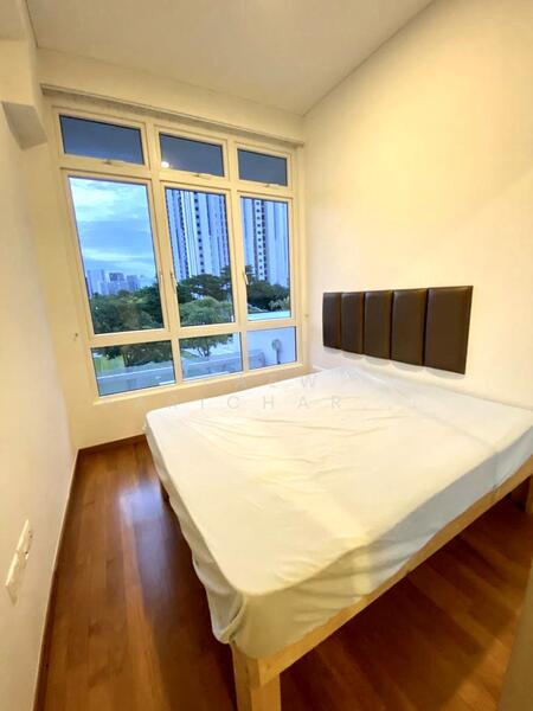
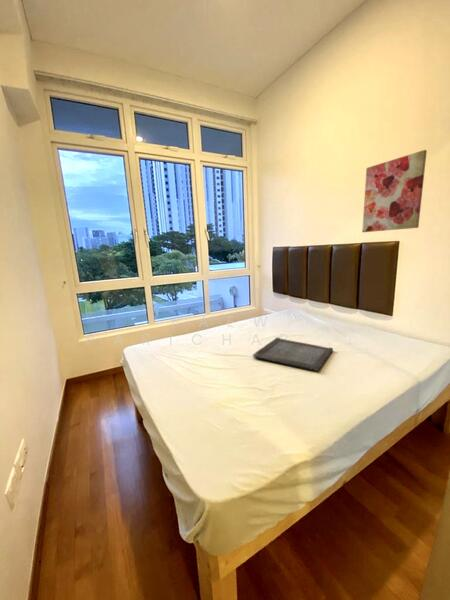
+ serving tray [252,337,334,372]
+ wall art [361,149,428,233]
